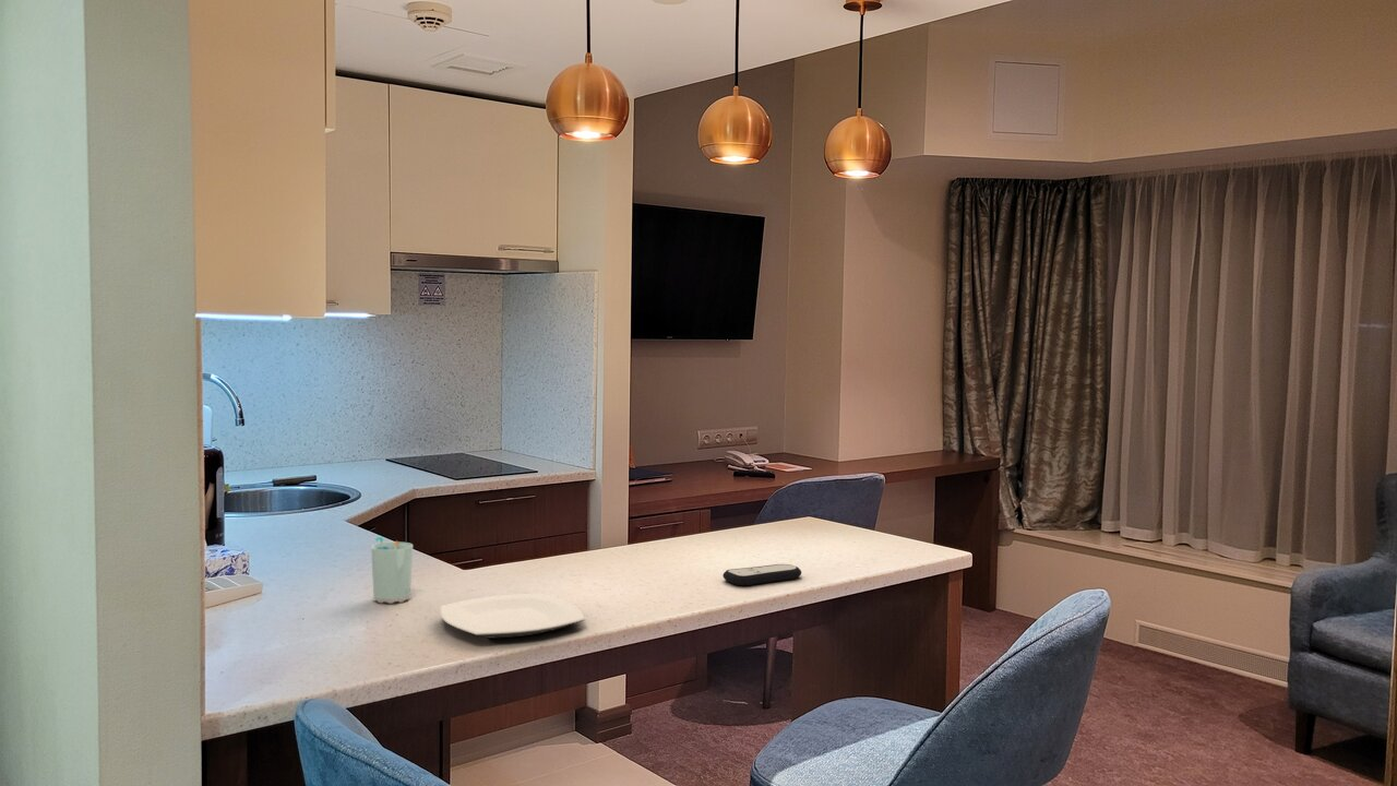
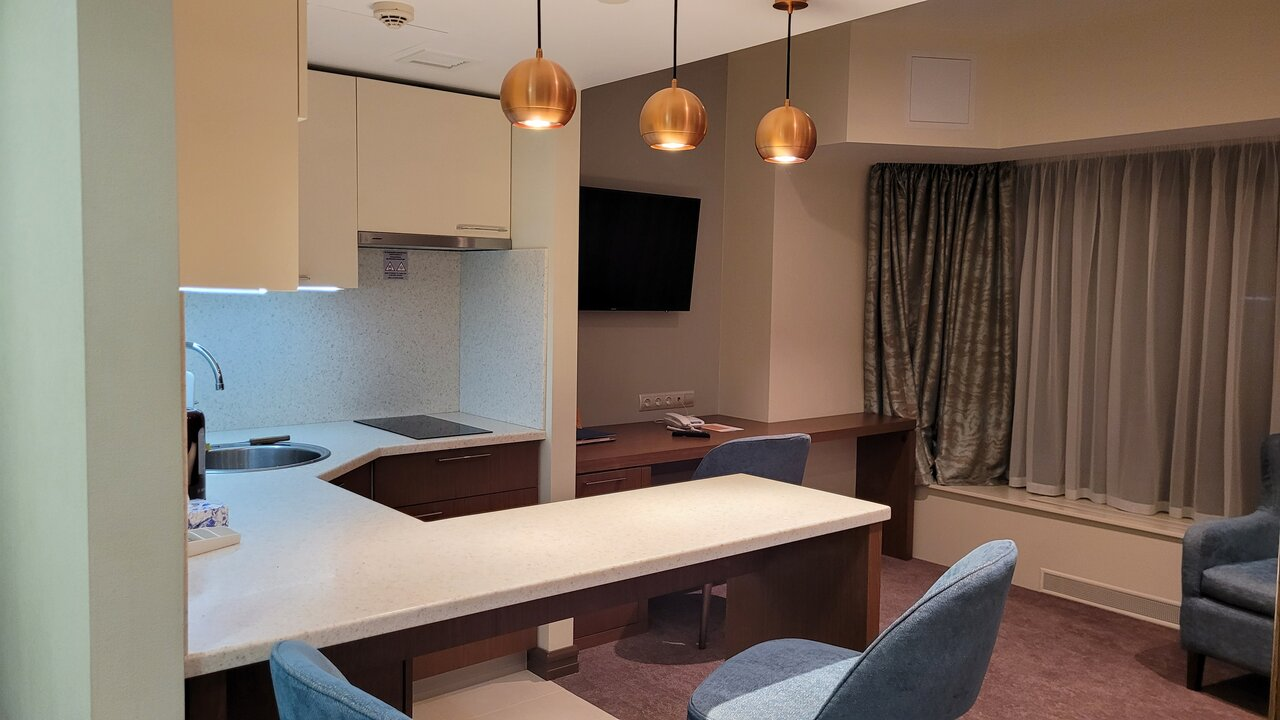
- cup [370,536,414,605]
- remote control [721,563,802,586]
- plate [439,593,586,640]
